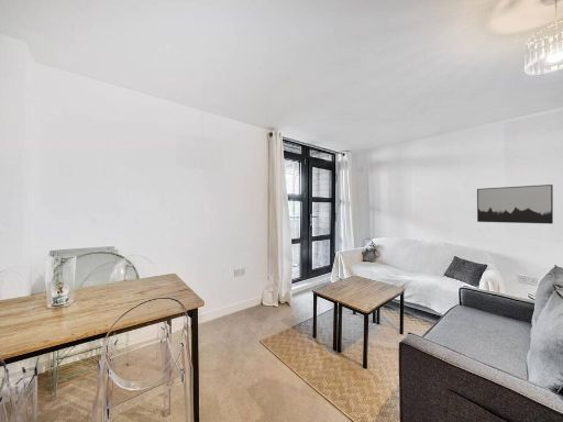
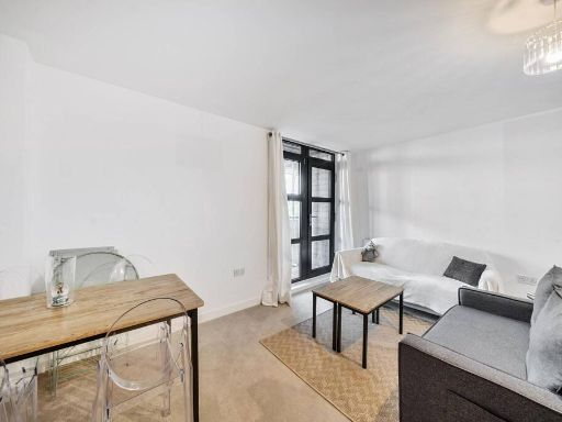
- wall art [476,184,554,225]
